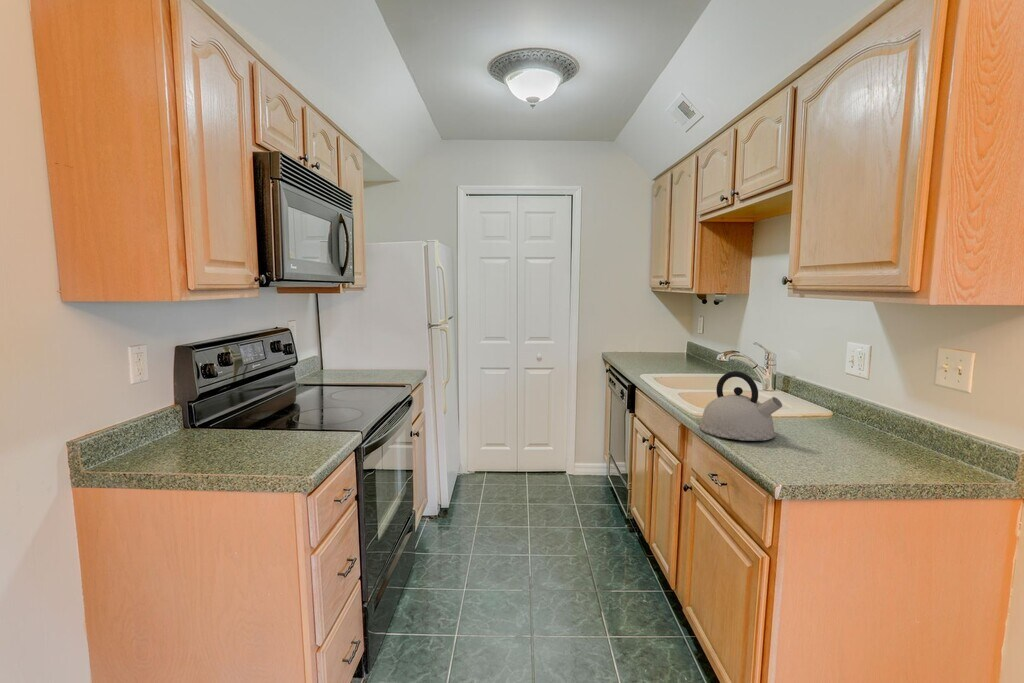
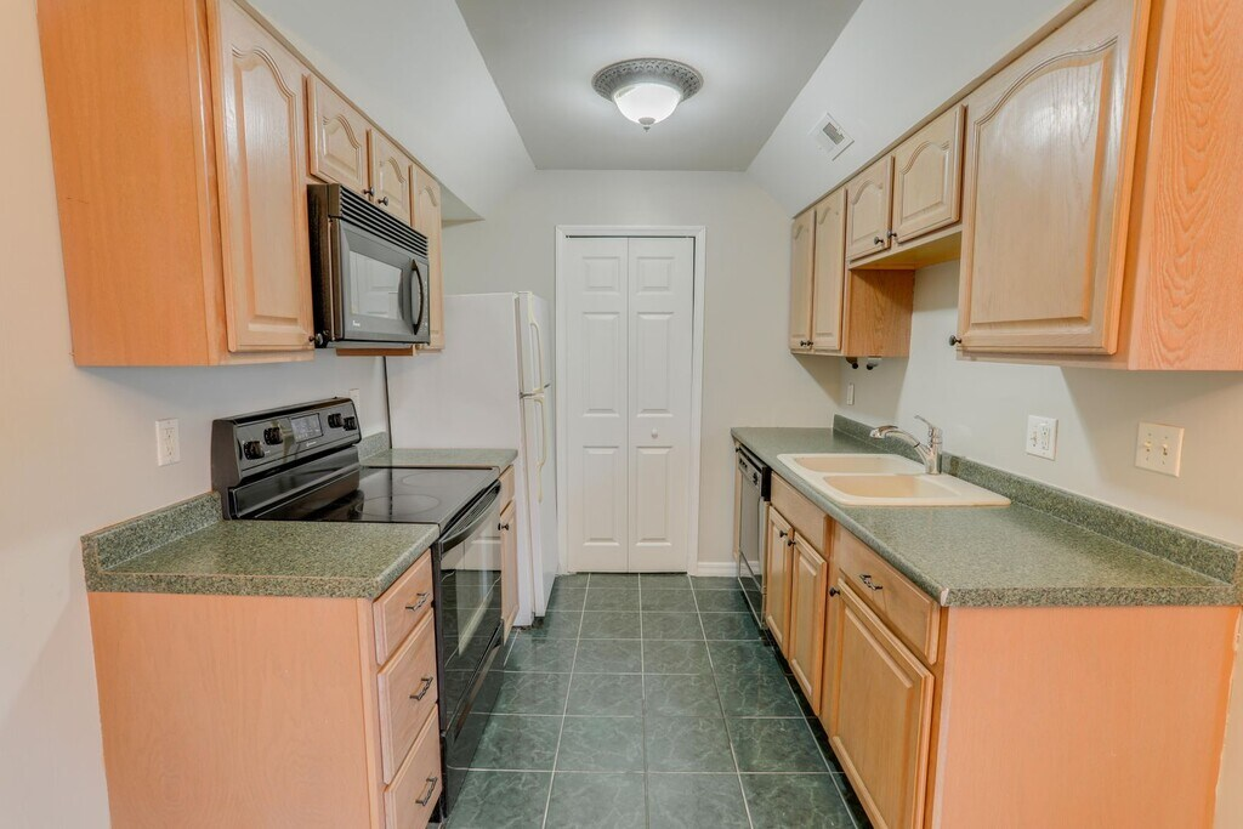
- kettle [698,370,783,442]
